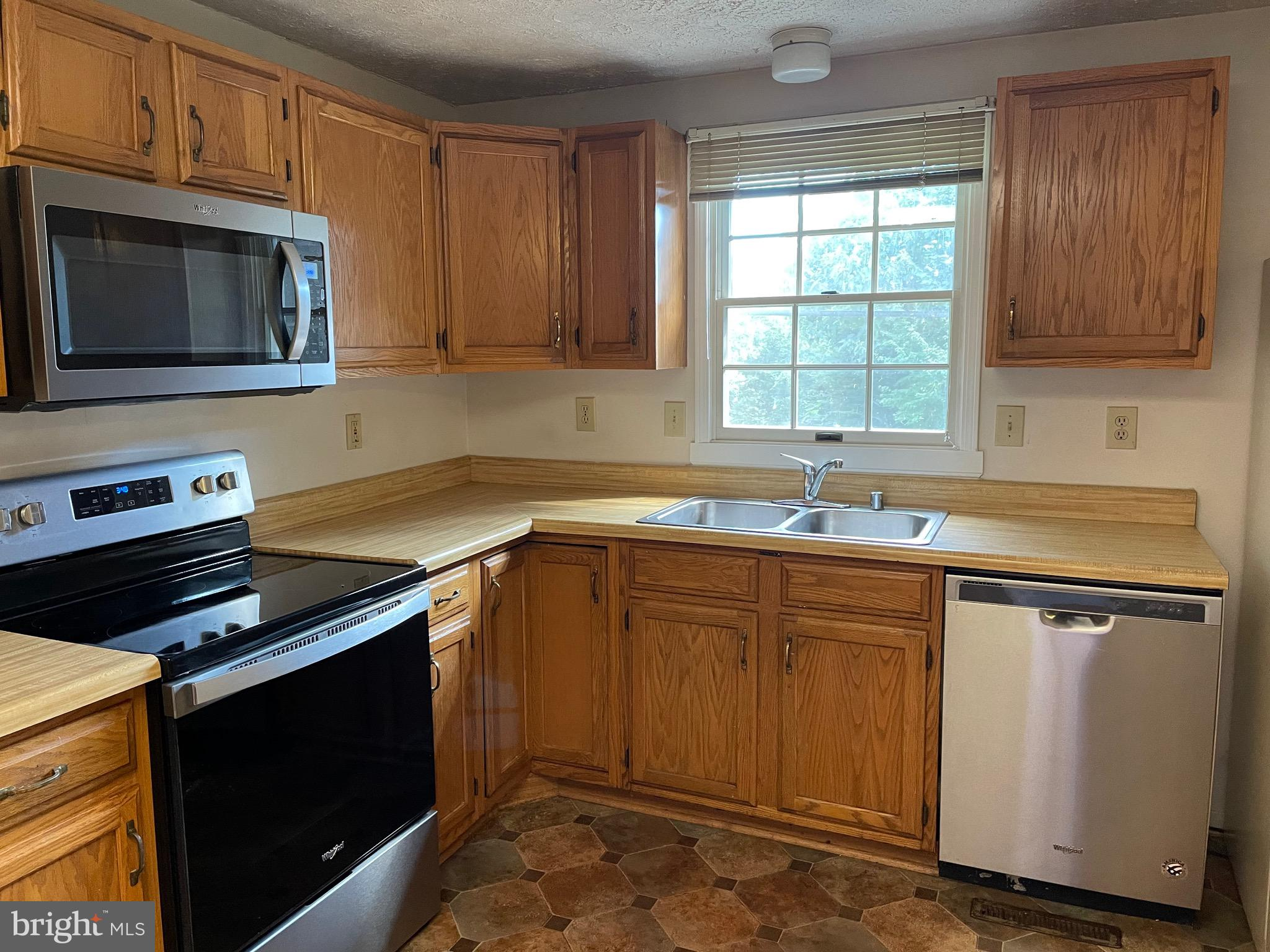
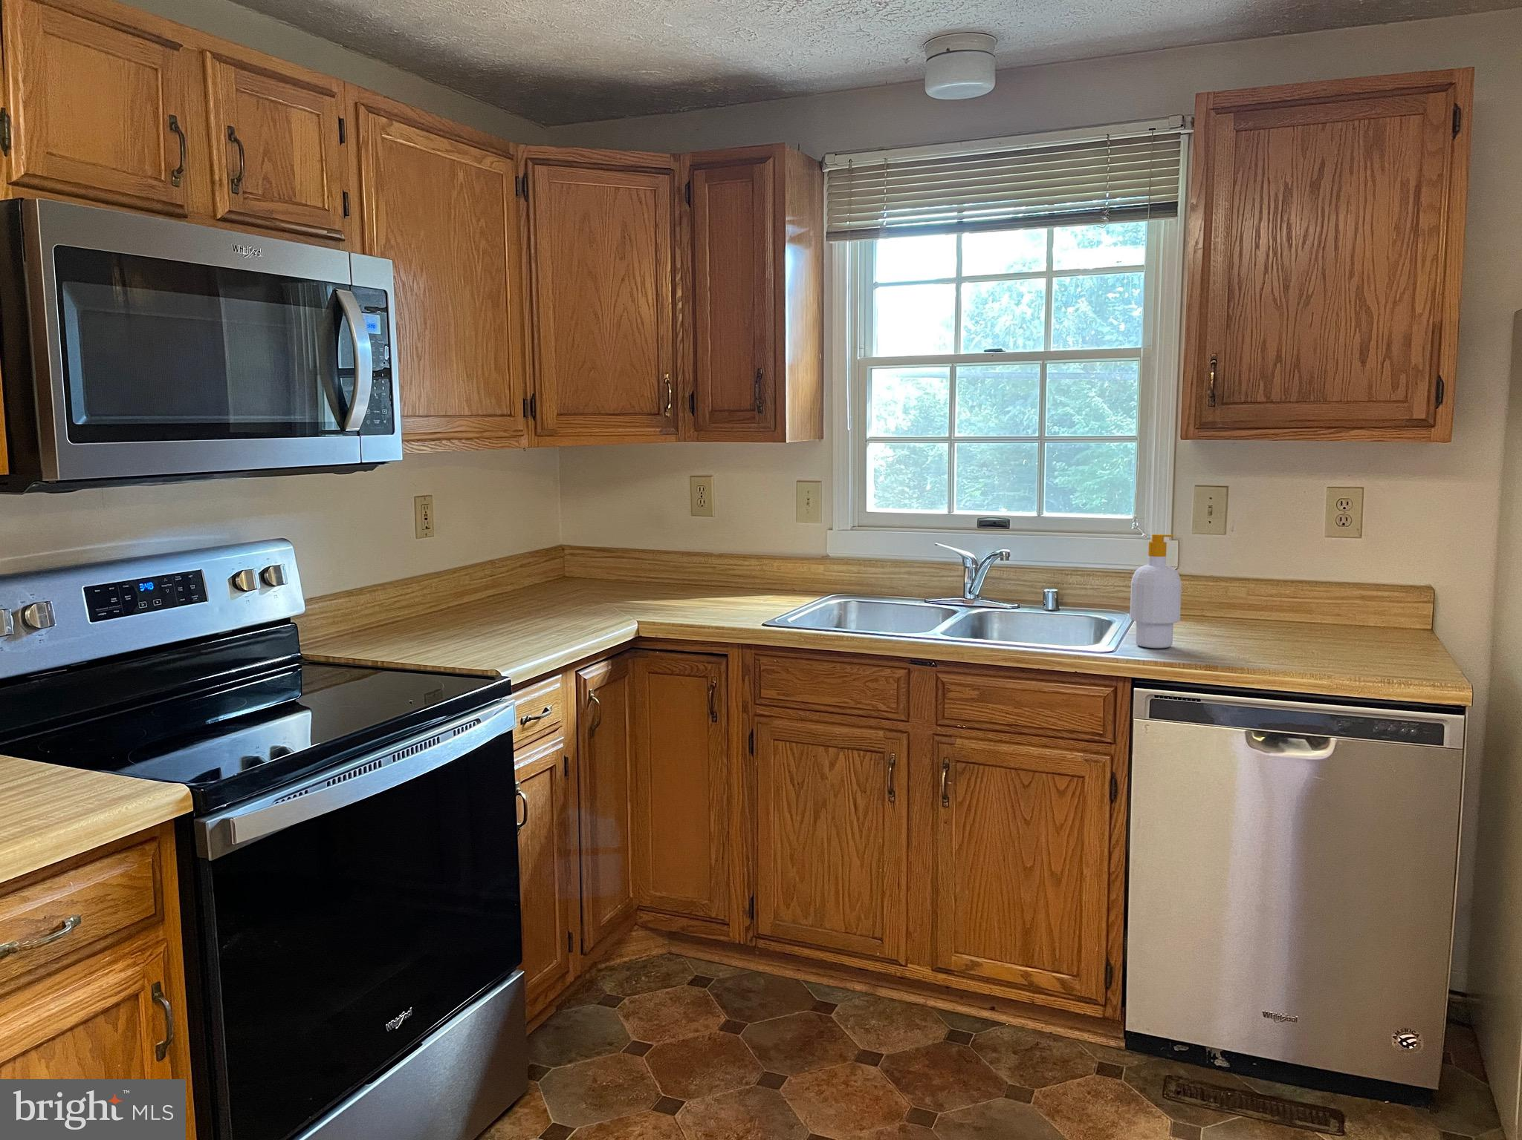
+ soap bottle [1129,534,1183,649]
